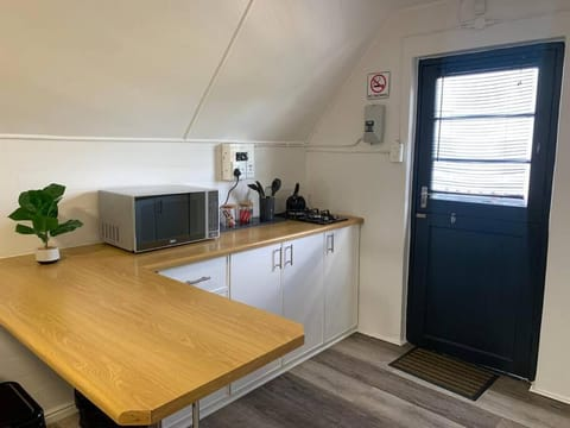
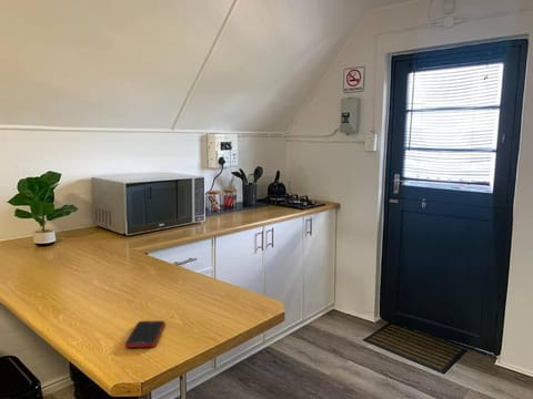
+ cell phone [124,320,165,349]
